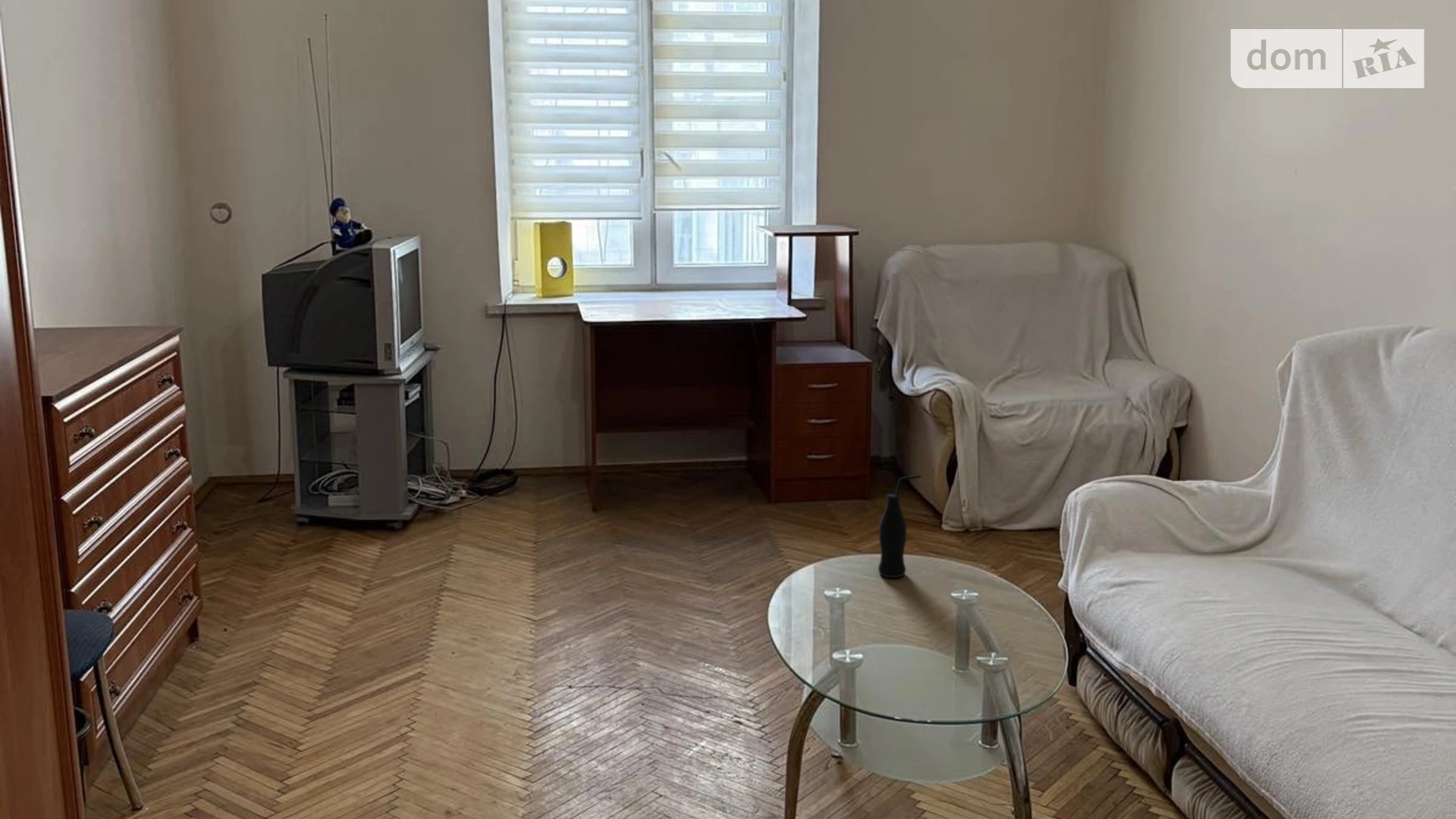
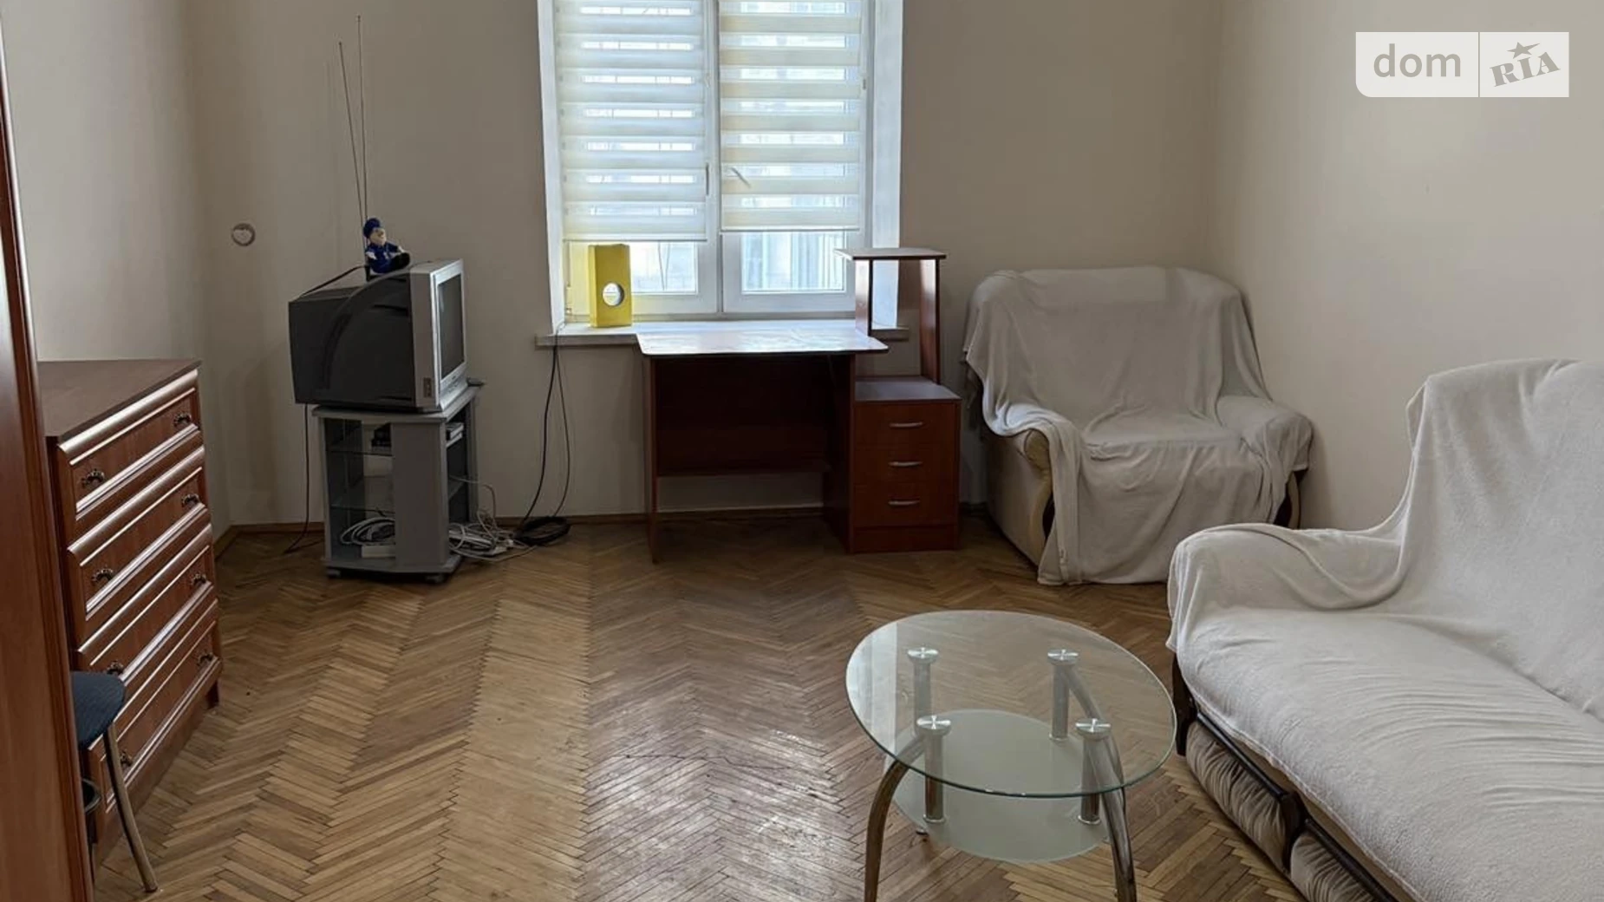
- bottle [878,474,922,579]
